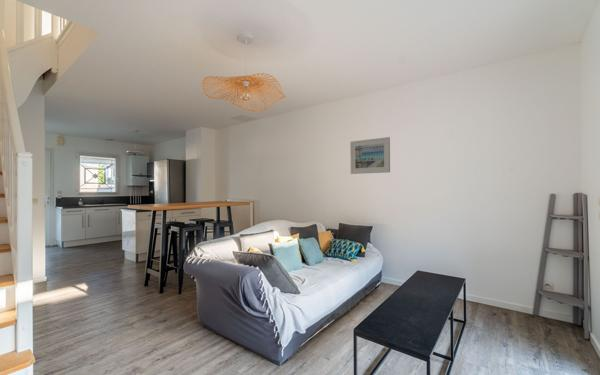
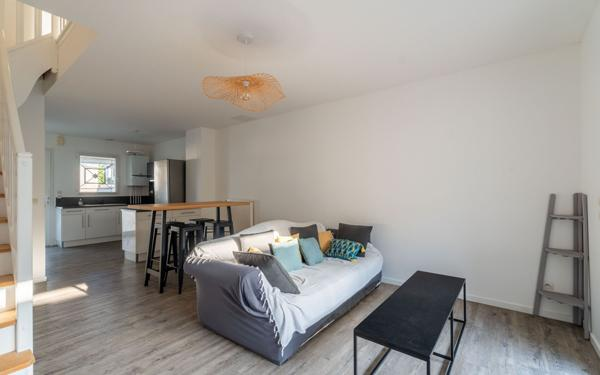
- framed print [349,136,391,175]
